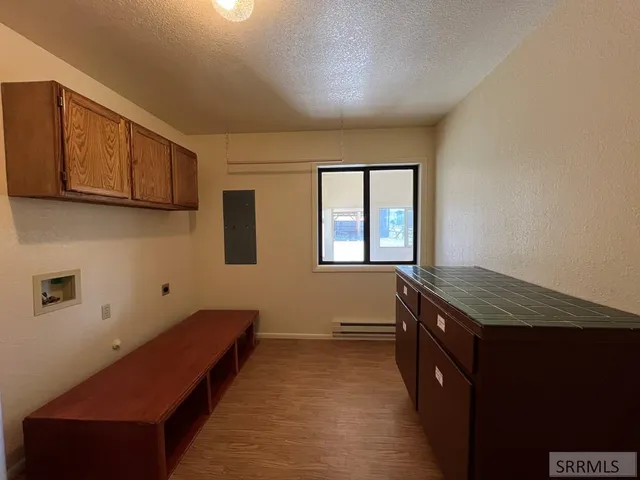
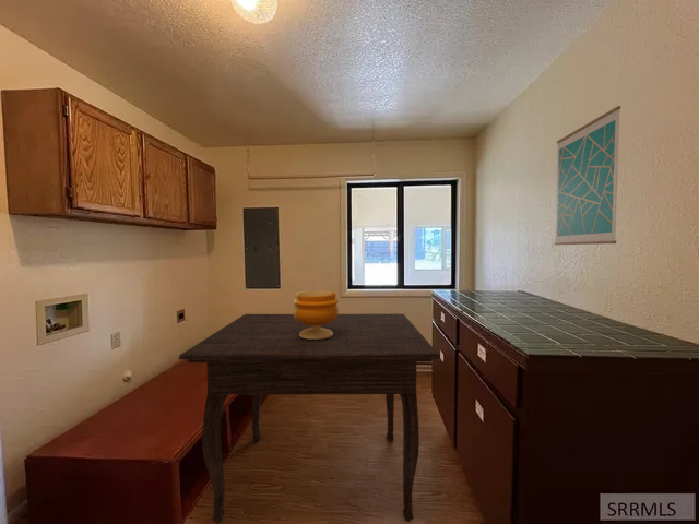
+ wall art [554,105,621,246]
+ dining table [178,313,441,524]
+ footed bowl [293,289,340,340]
